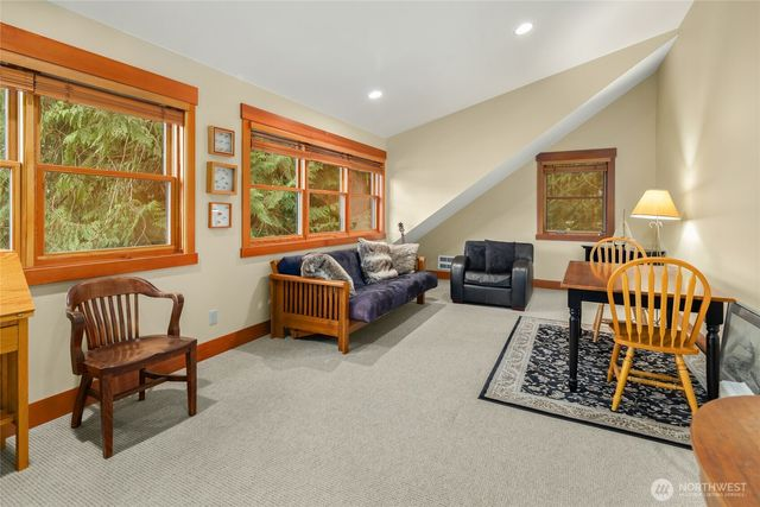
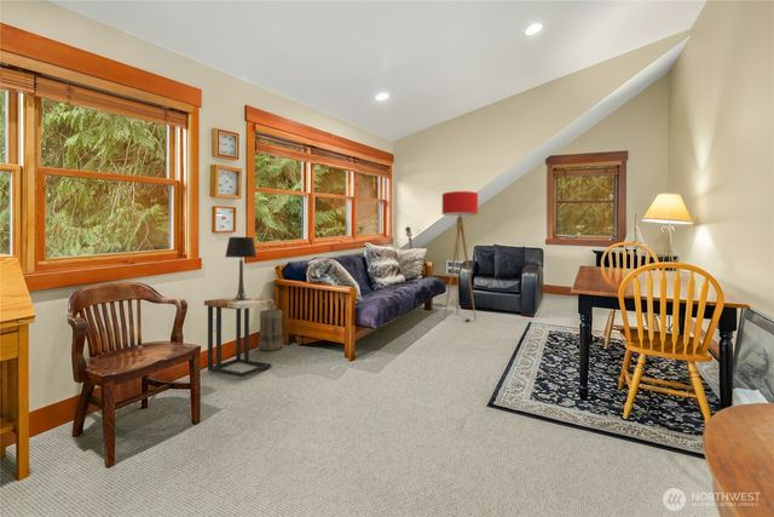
+ table lamp [224,236,258,300]
+ basket [258,309,284,352]
+ side table [203,295,275,379]
+ floor lamp [441,190,479,322]
